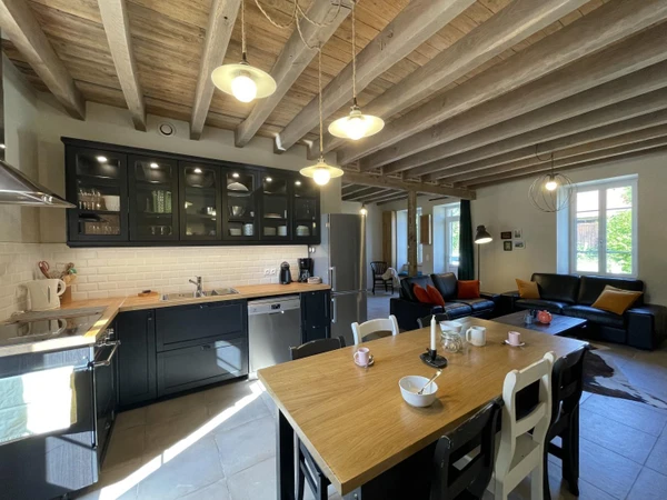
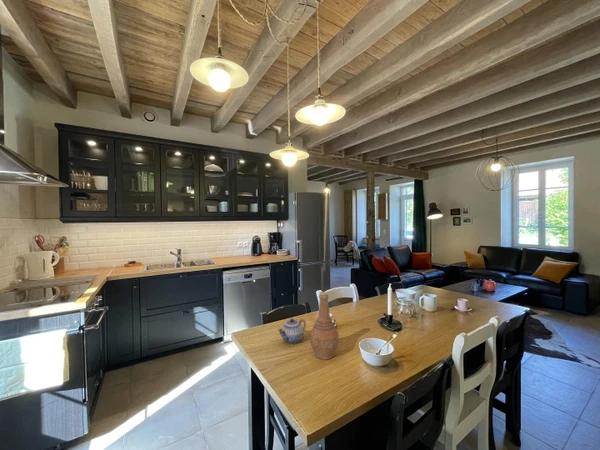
+ vase [309,291,340,360]
+ teapot [277,318,307,345]
